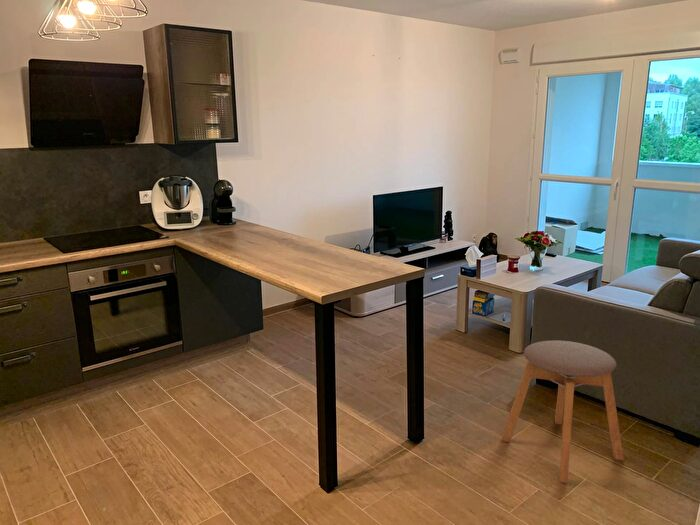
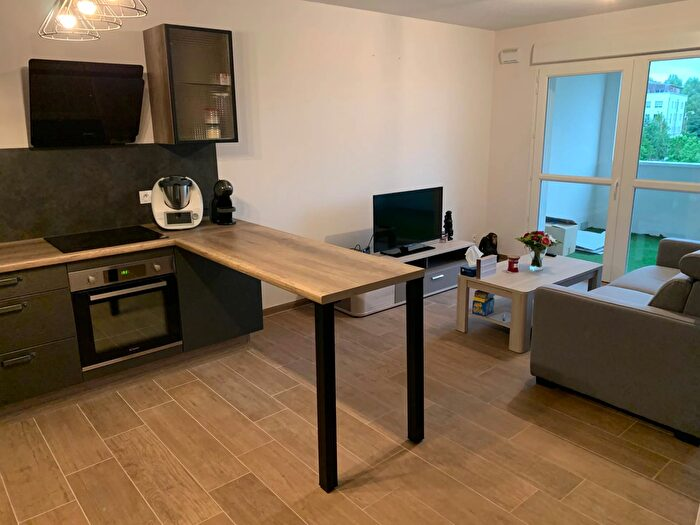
- stool [501,340,625,484]
